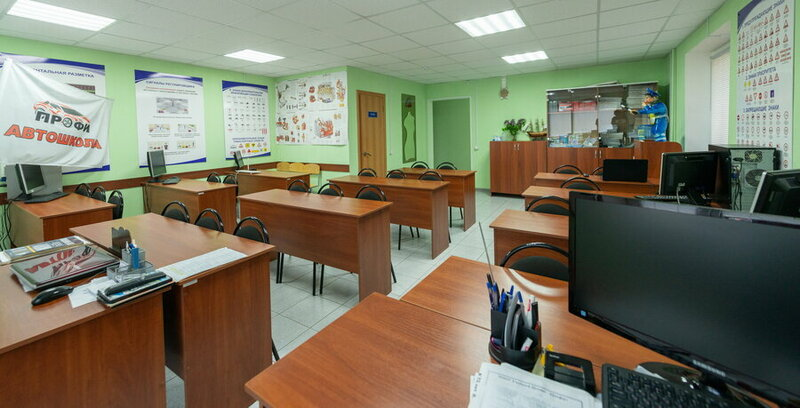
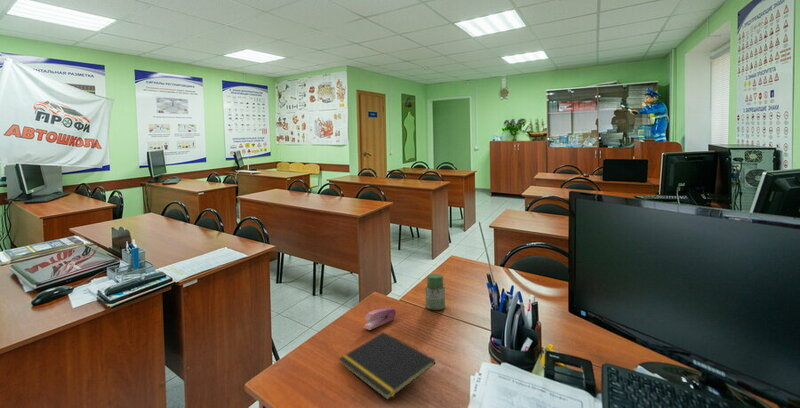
+ jar [425,273,446,311]
+ notepad [338,331,436,401]
+ stapler [363,307,397,331]
